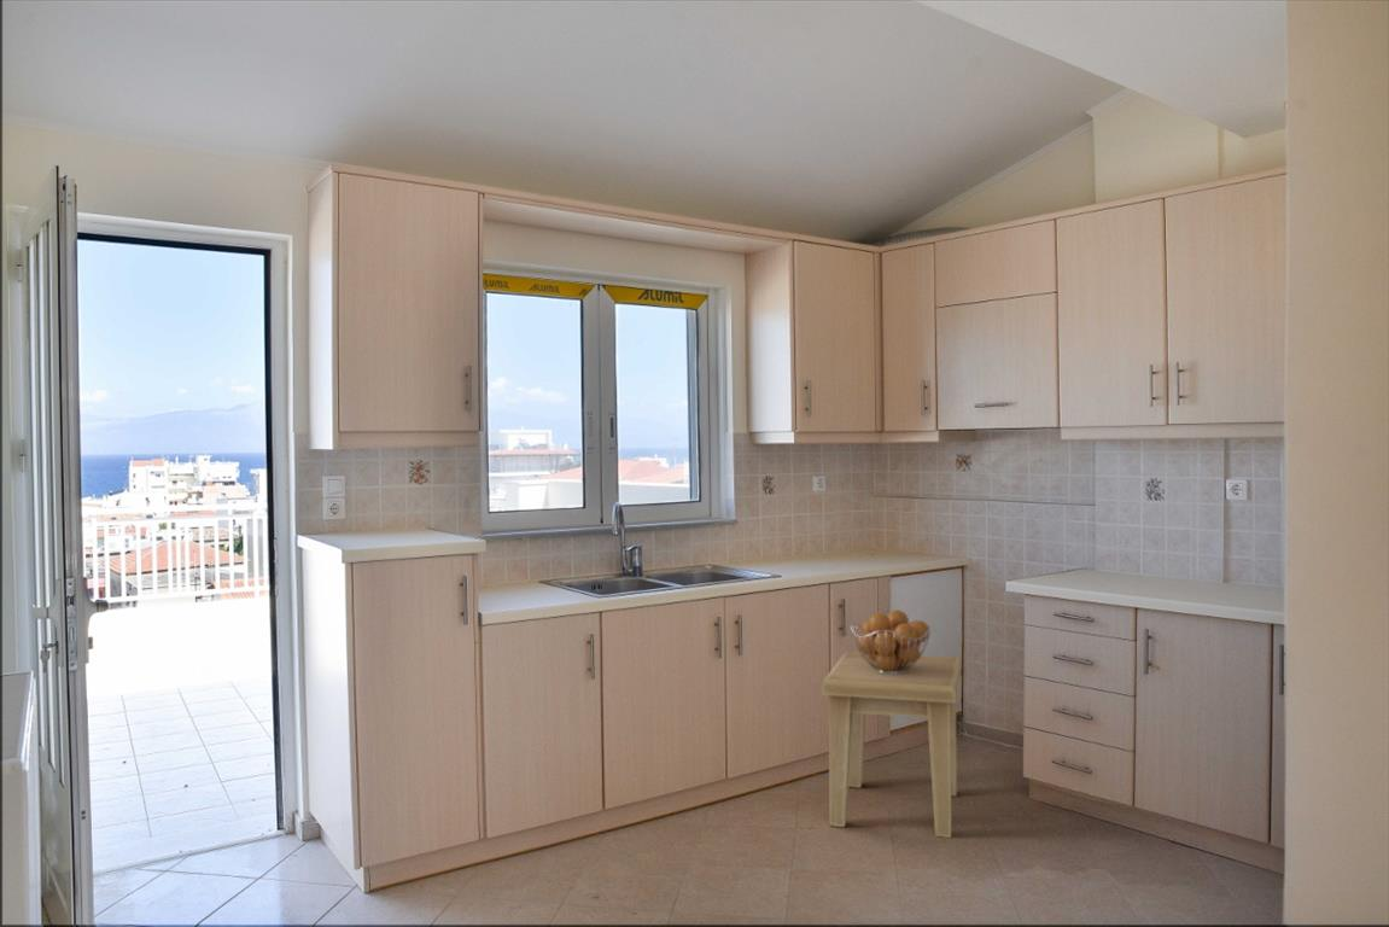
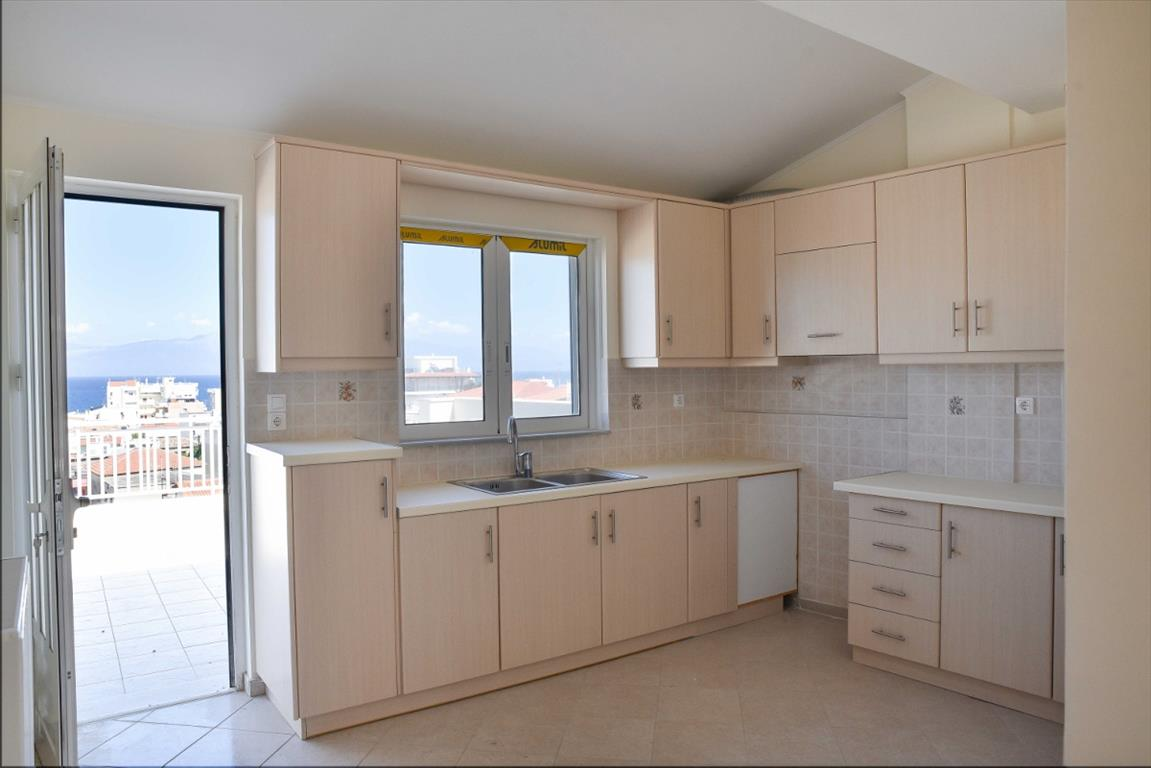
- fruit basket [848,608,933,674]
- side table [821,651,963,839]
